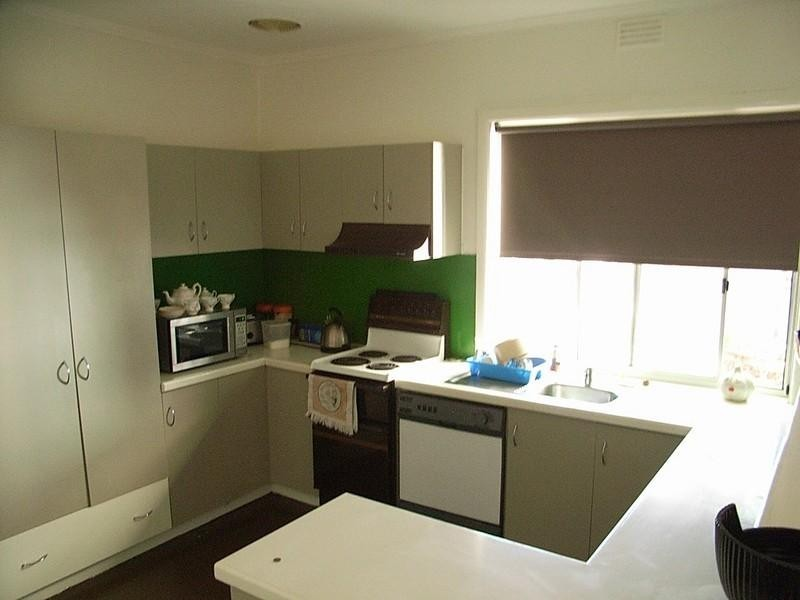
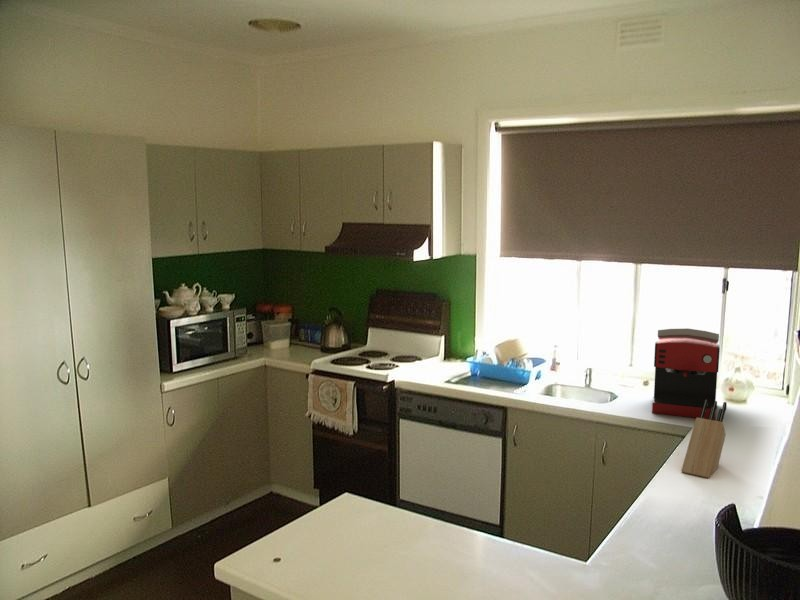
+ knife block [680,400,728,479]
+ coffee maker [651,328,721,421]
